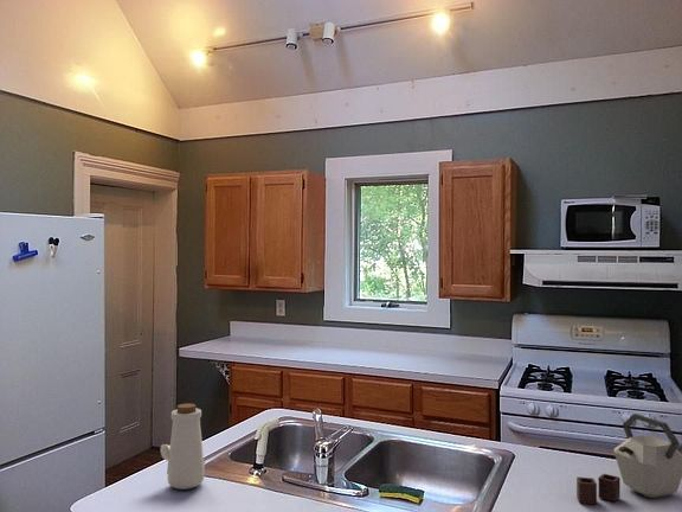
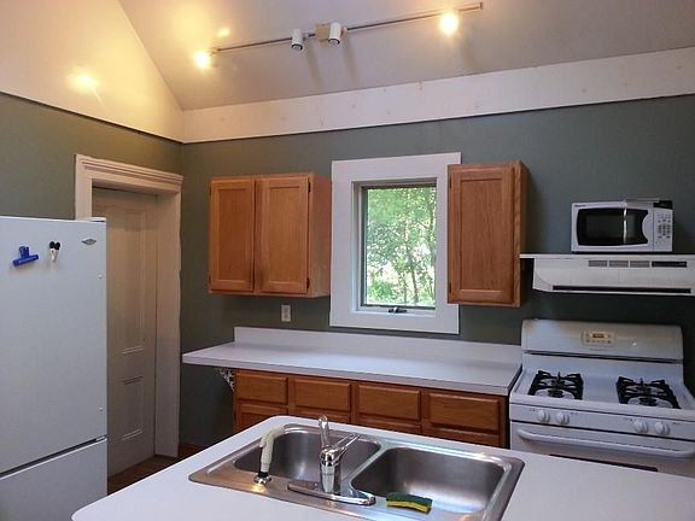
- bottle [160,402,205,491]
- kettle [575,412,682,506]
